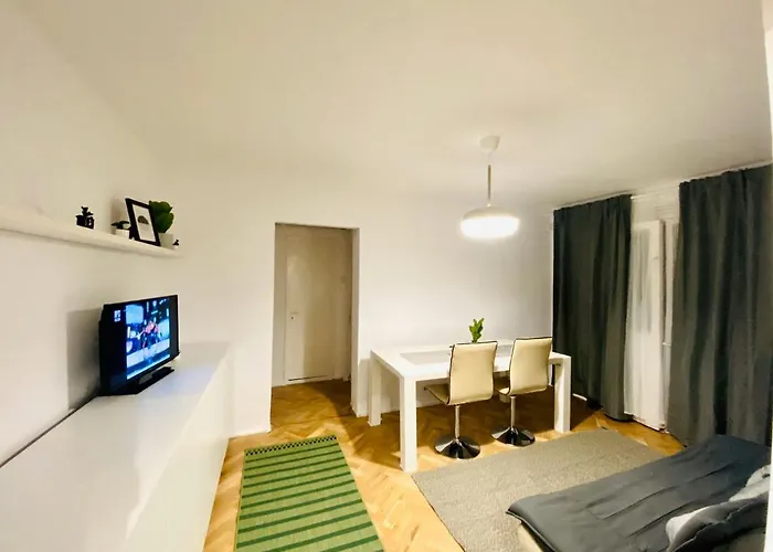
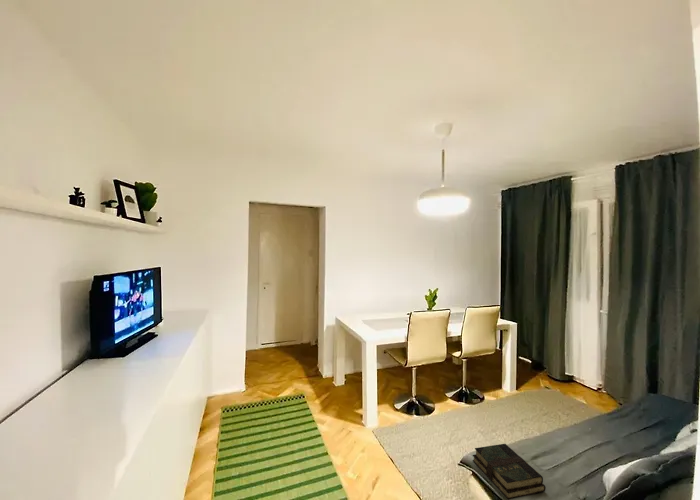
+ book [471,443,547,500]
